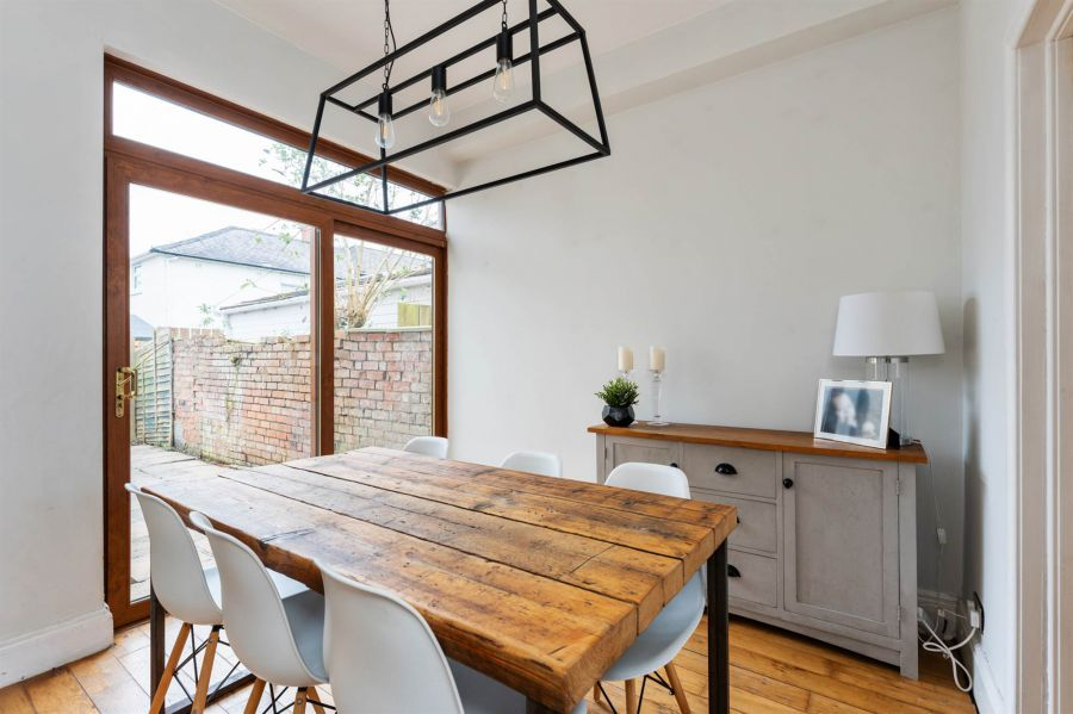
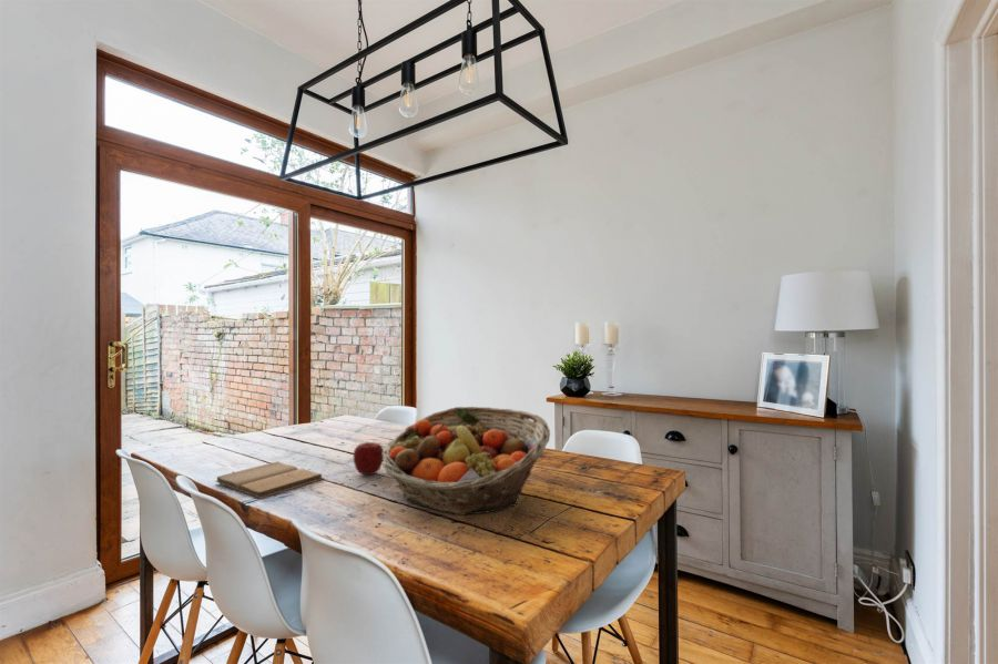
+ fruit basket [381,406,551,515]
+ book [214,460,324,500]
+ apple [353,441,385,476]
